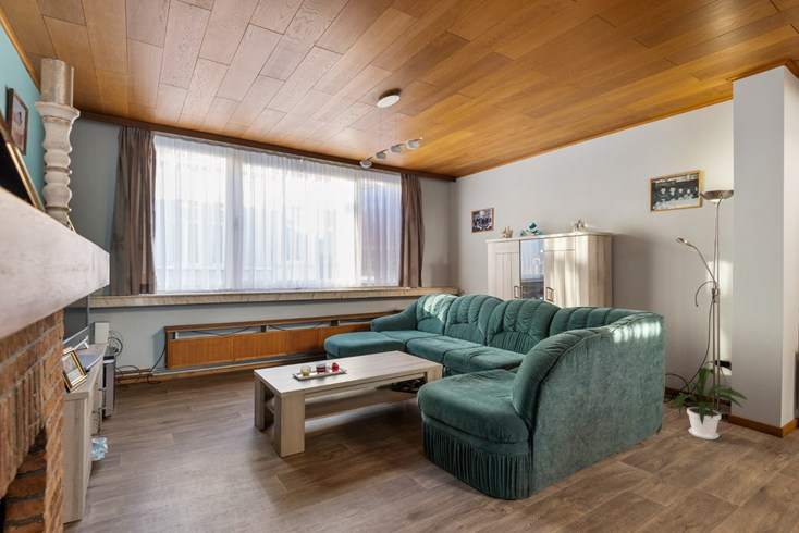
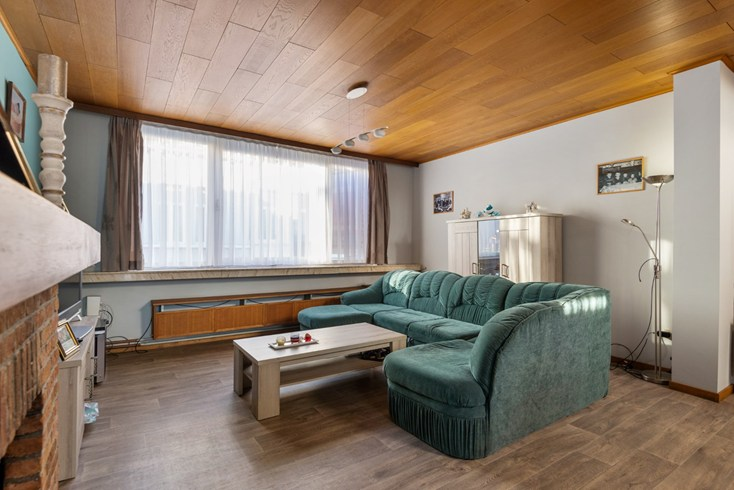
- house plant [669,367,748,441]
